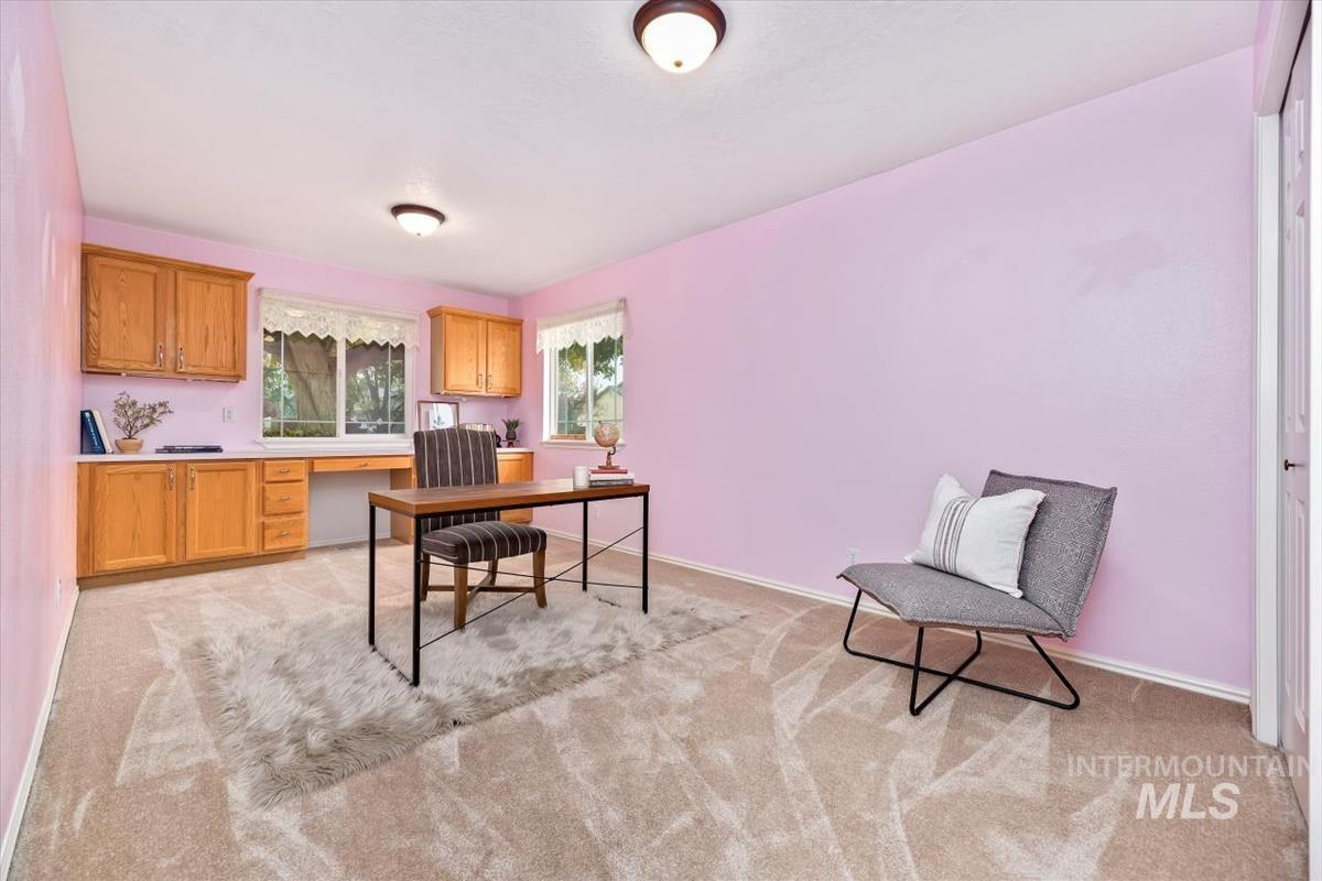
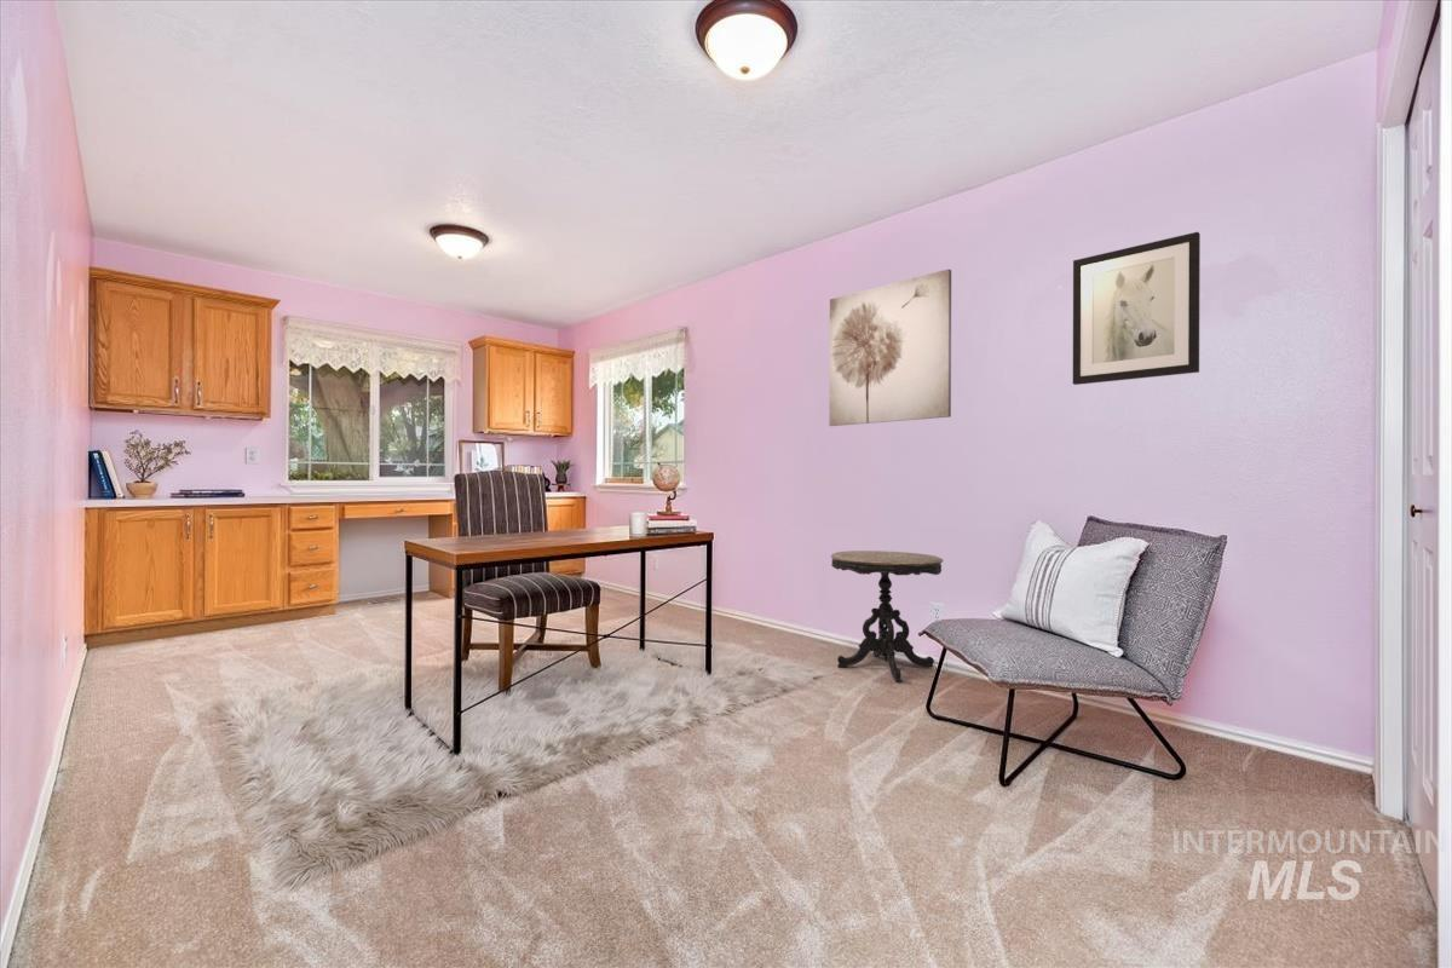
+ wall art [1072,231,1202,386]
+ wall art [828,267,952,427]
+ side table [830,549,944,682]
